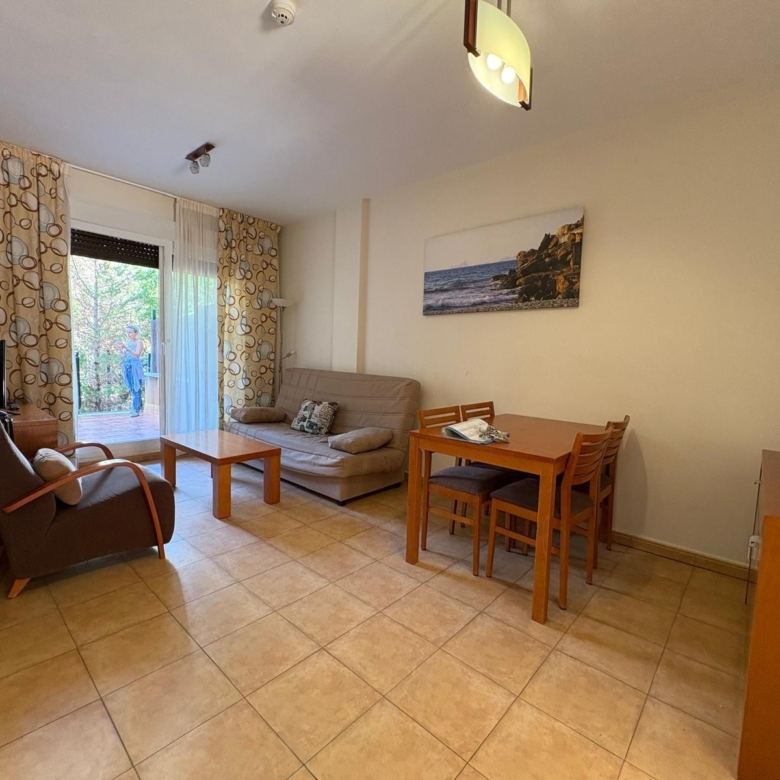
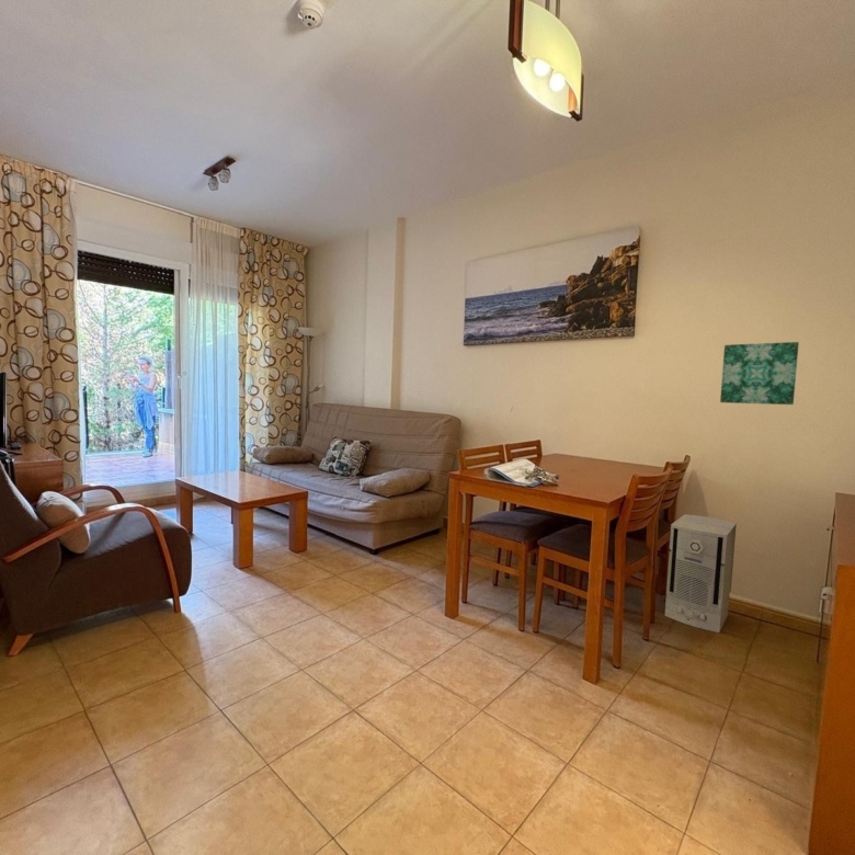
+ air purifier [664,513,738,634]
+ wall art [719,341,800,406]
